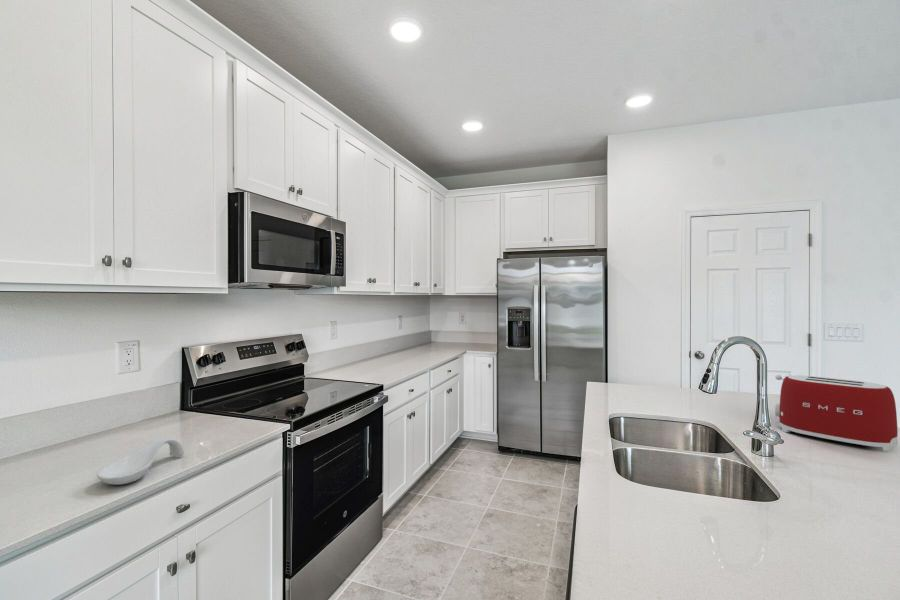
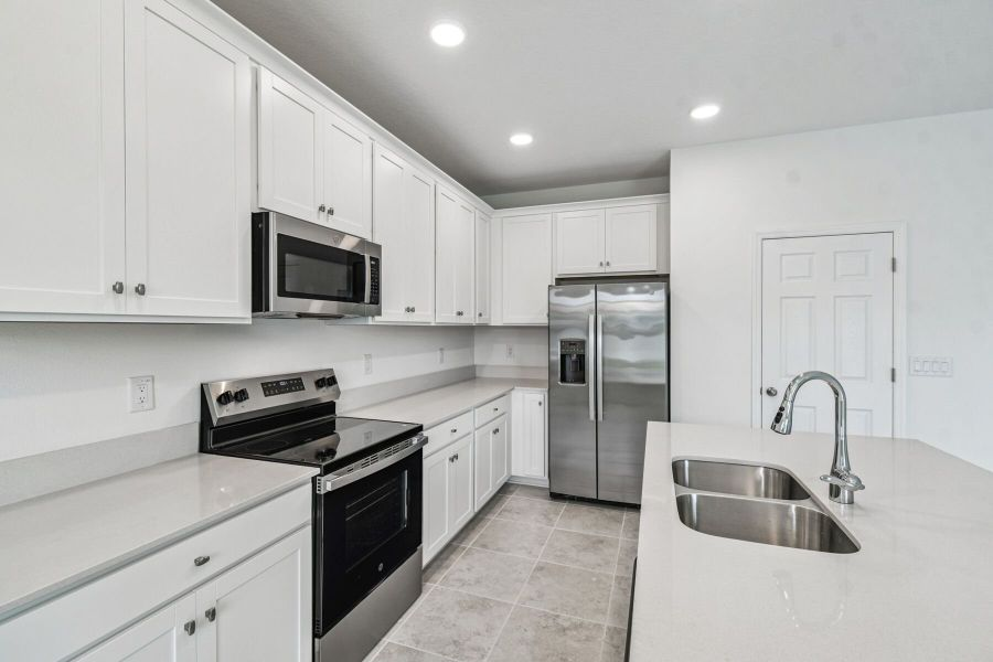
- toaster [774,374,899,452]
- spoon rest [96,438,185,486]
